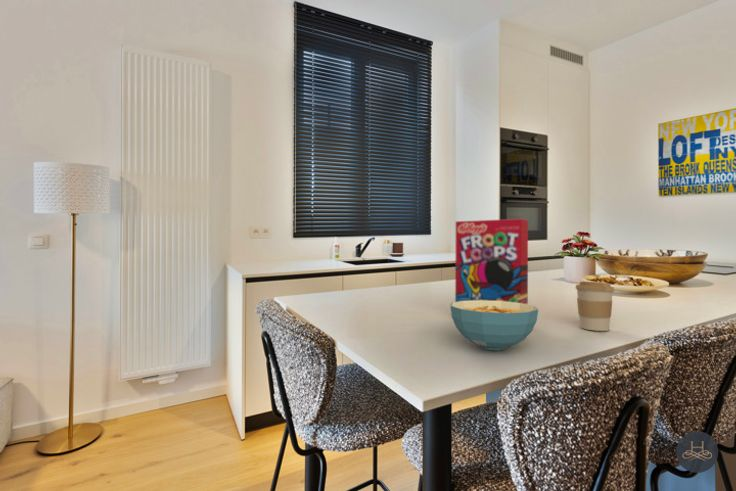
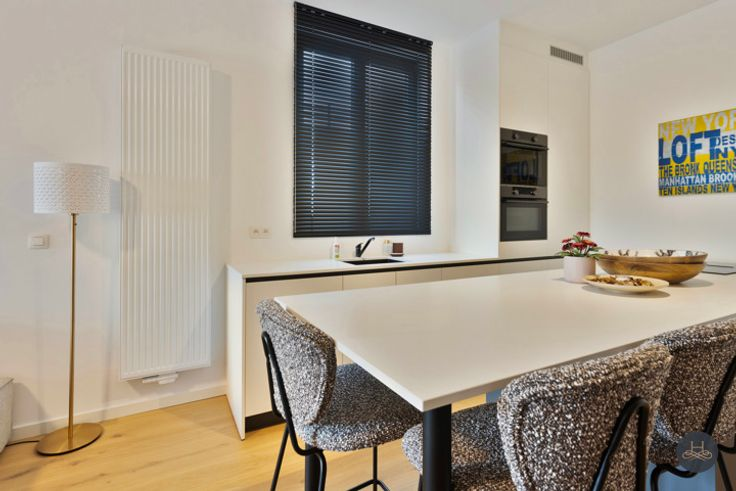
- cereal box [454,218,529,305]
- cereal bowl [450,300,539,351]
- coffee cup [575,281,616,332]
